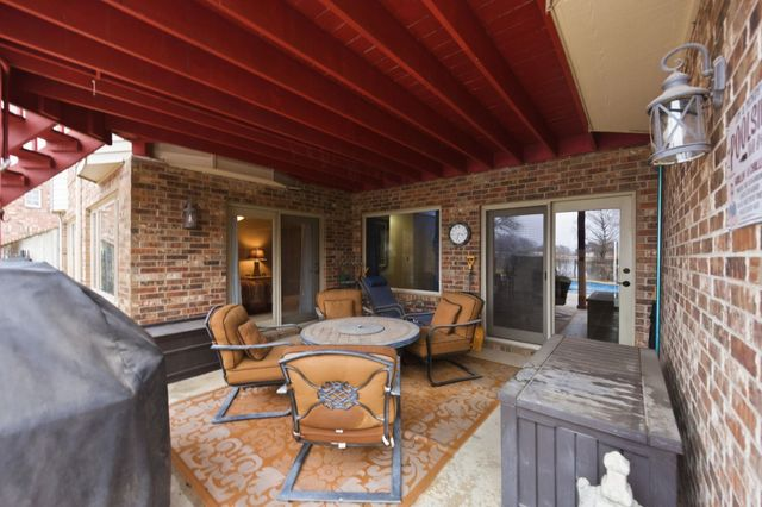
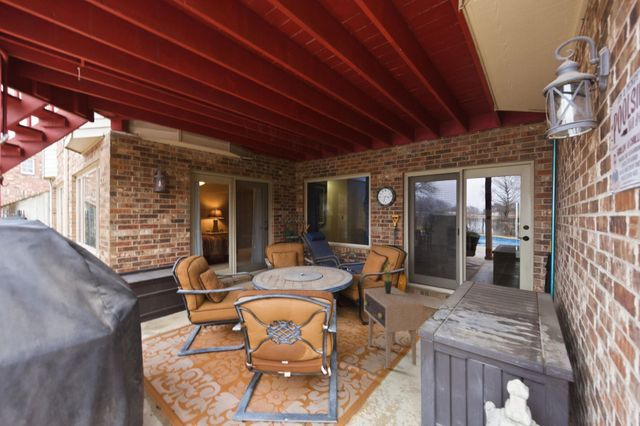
+ side table [363,286,424,370]
+ potted plant [377,258,395,294]
